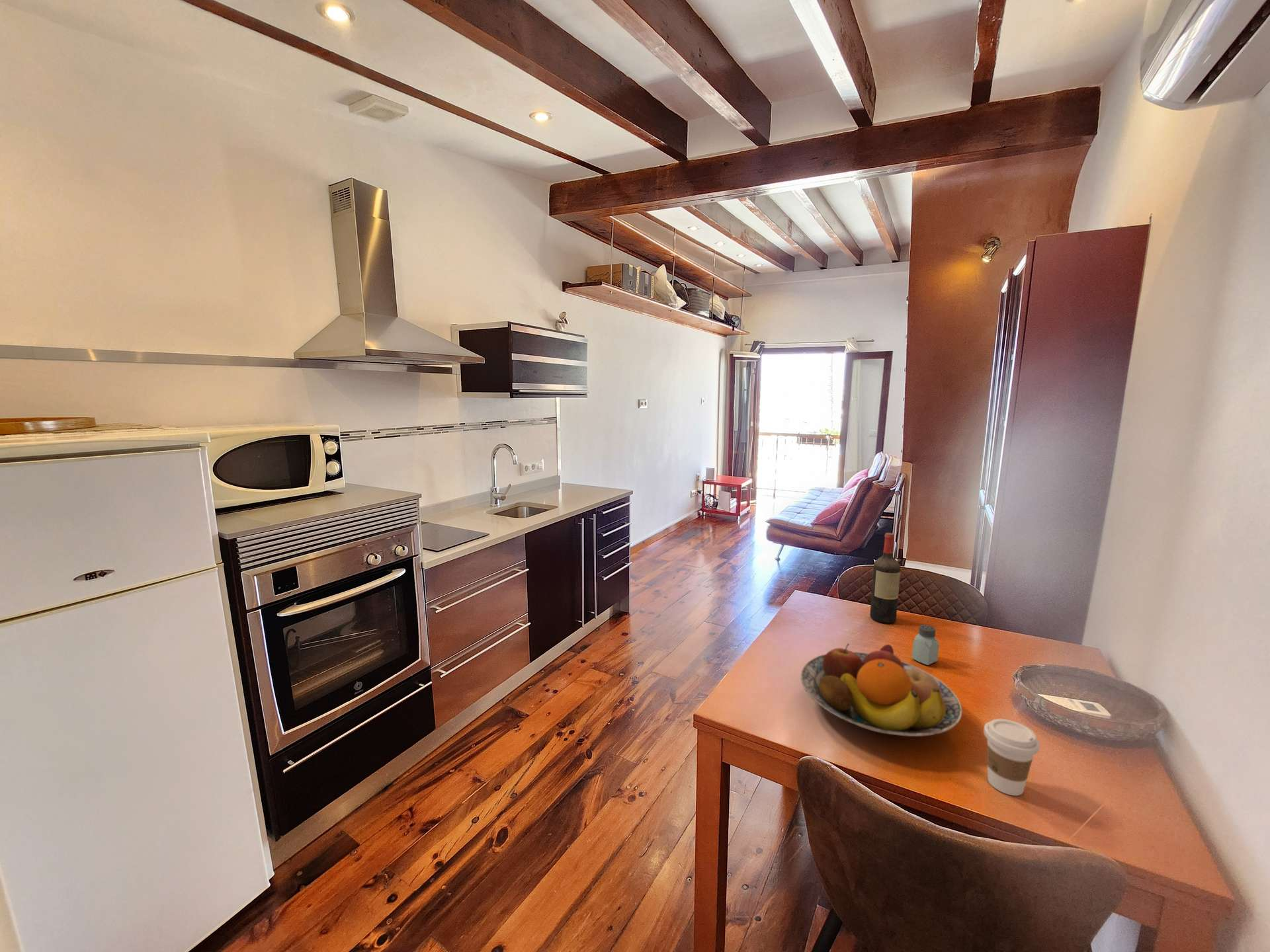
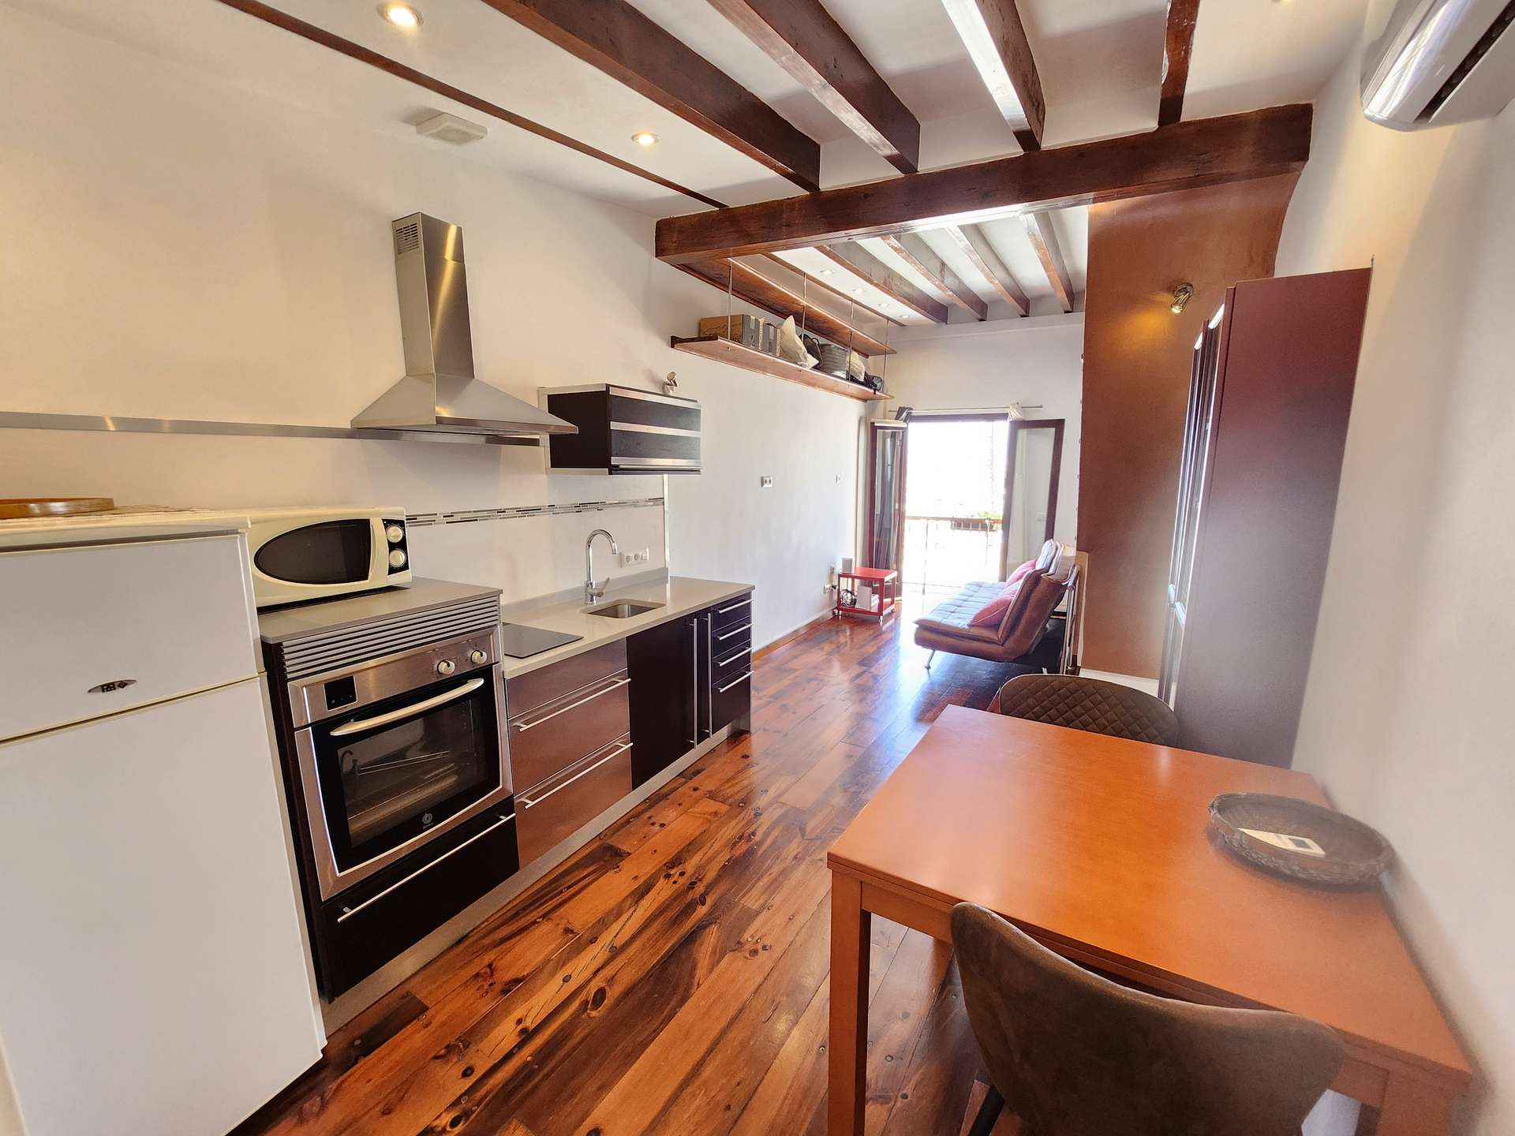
- saltshaker [911,624,940,666]
- coffee cup [983,719,1041,797]
- wine bottle [869,532,901,624]
- fruit bowl [800,643,963,737]
